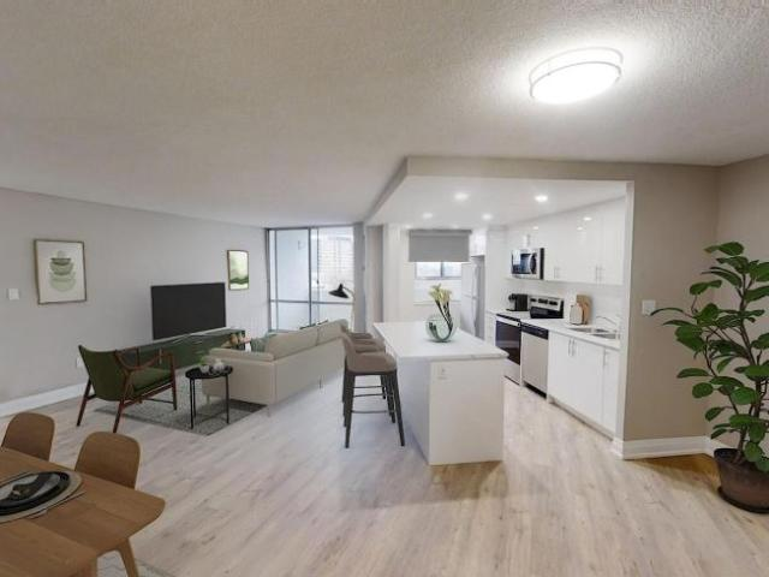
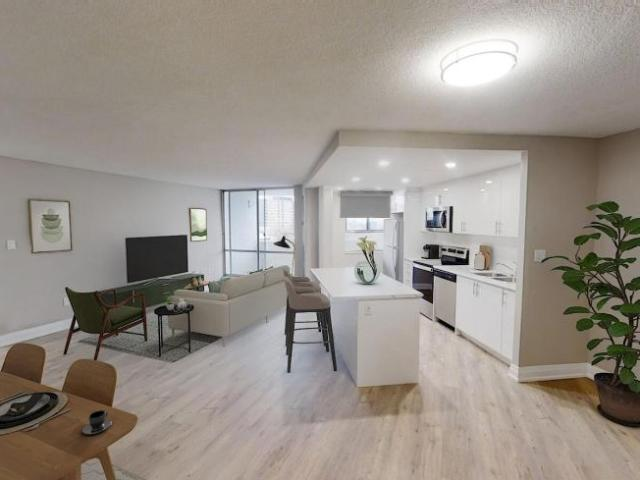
+ teacup [81,409,113,435]
